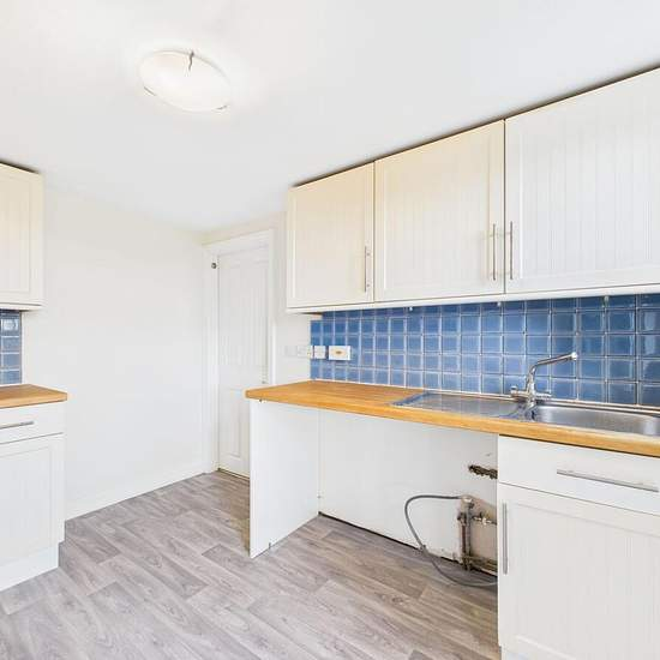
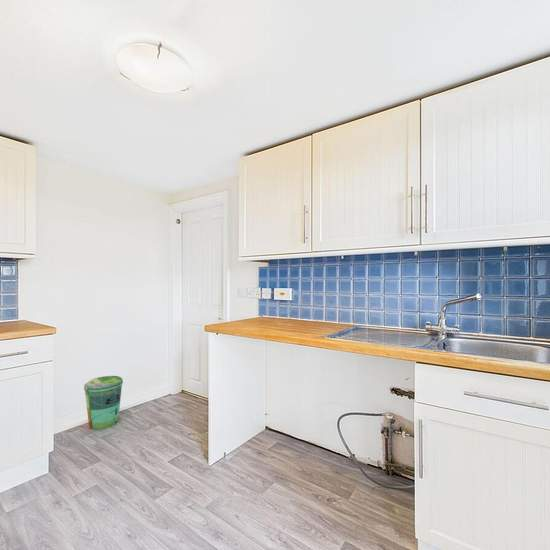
+ trash can [83,375,124,430]
